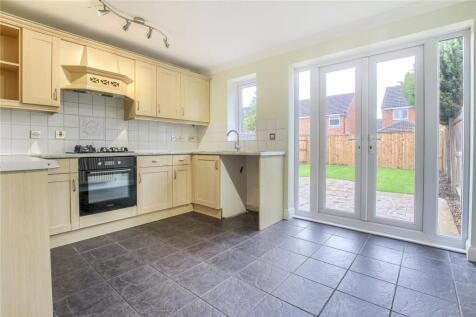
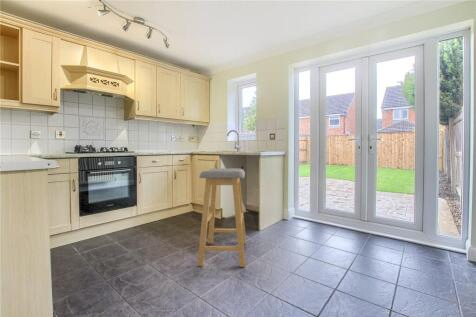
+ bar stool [196,168,247,268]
